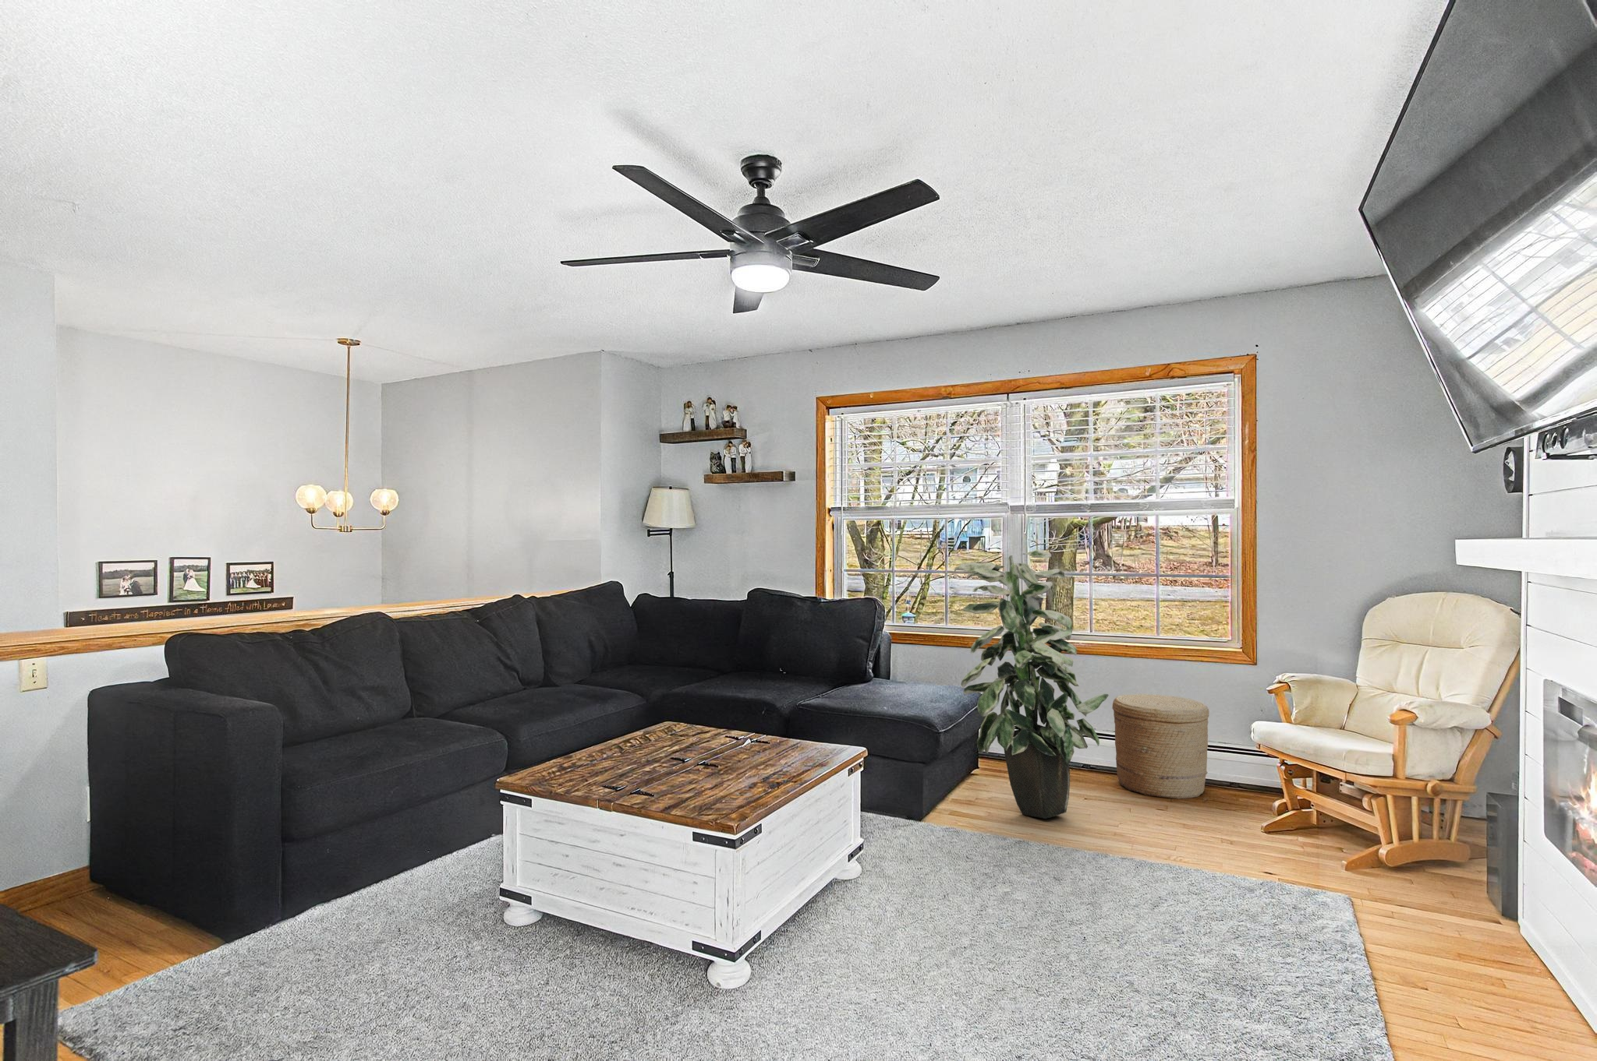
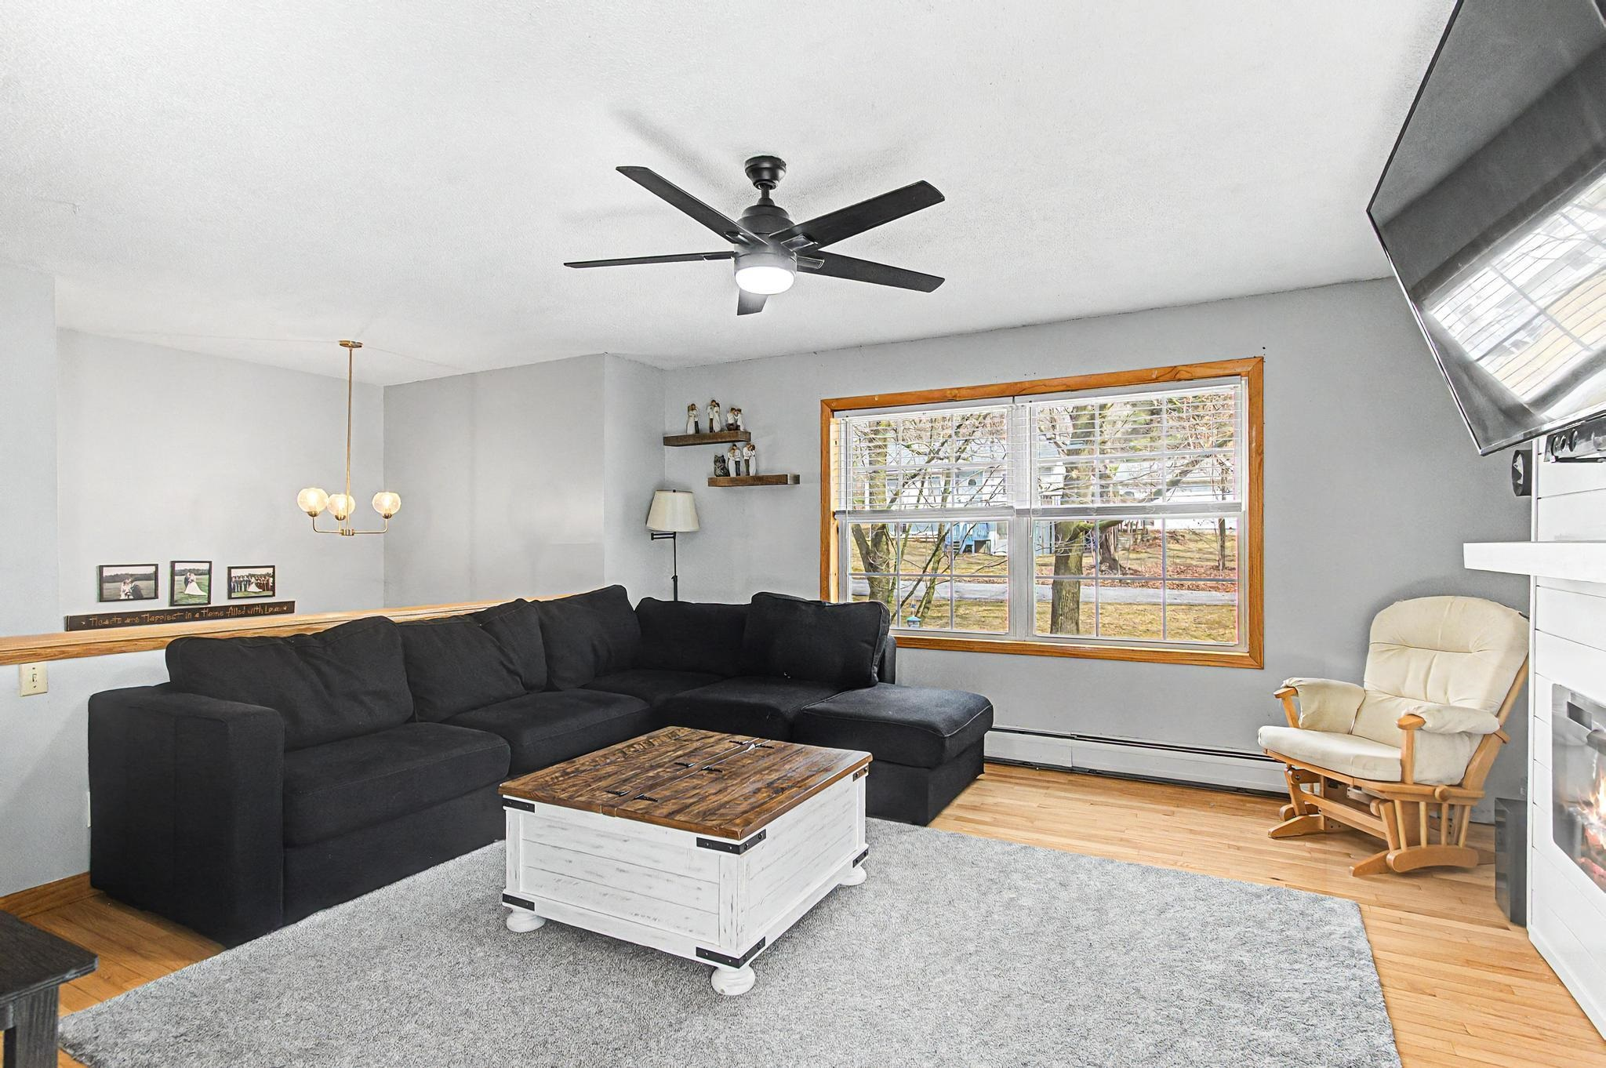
- indoor plant [954,549,1109,819]
- woven basket [1111,693,1210,799]
